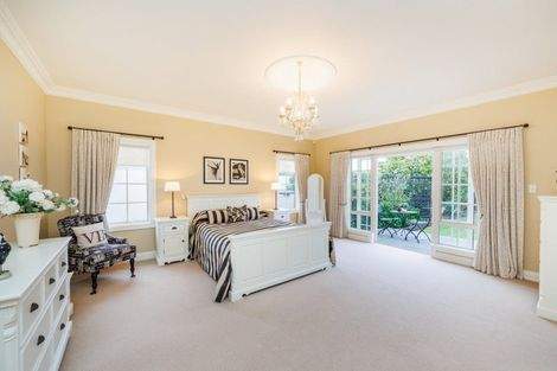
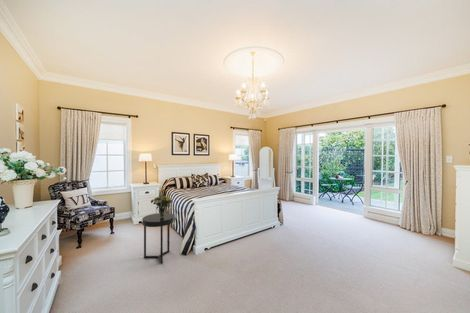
+ bouquet [150,195,174,218]
+ side table [141,212,175,265]
